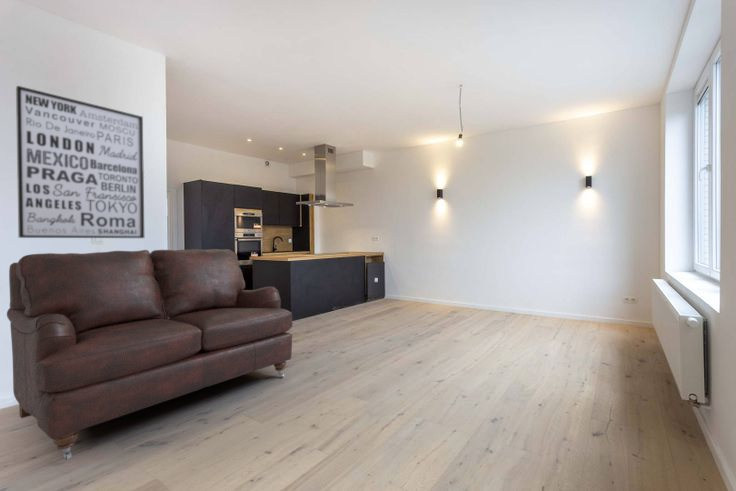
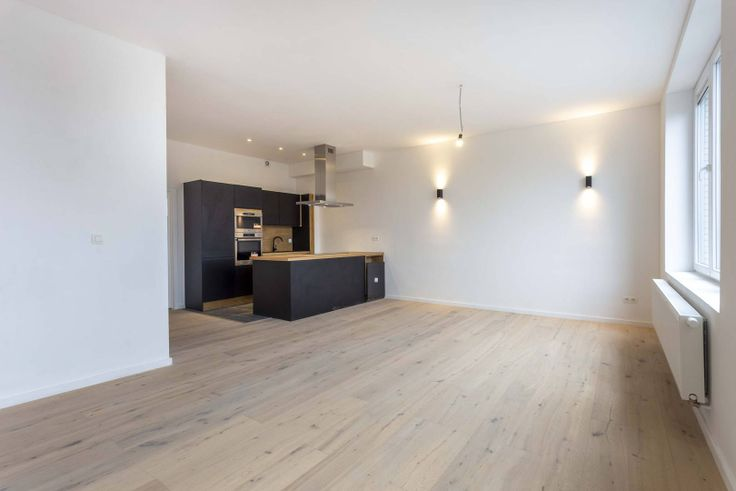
- sofa [6,248,294,462]
- wall art [15,85,145,239]
